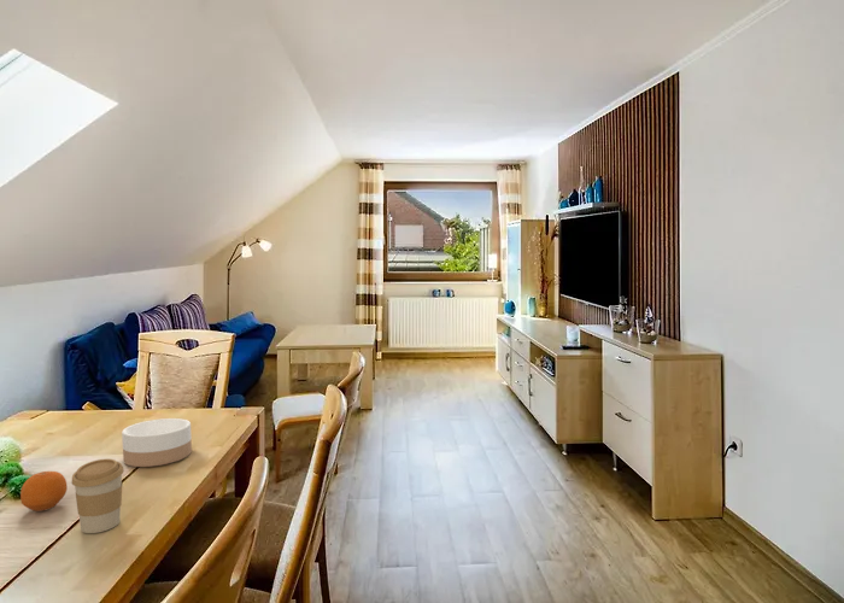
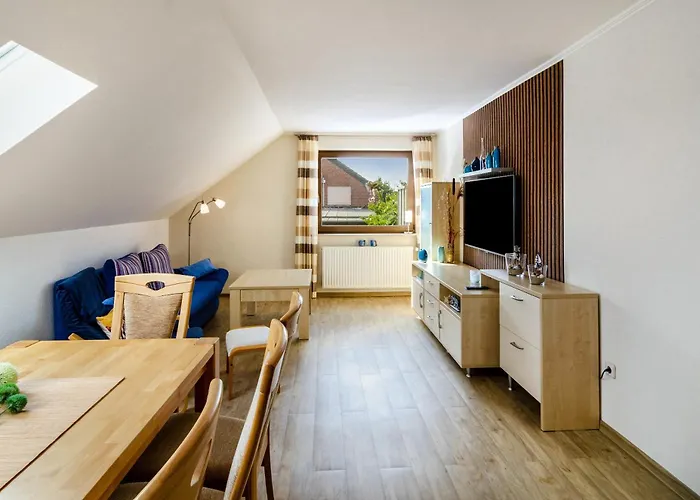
- bowl [121,417,193,468]
- fruit [19,470,69,513]
- coffee cup [70,457,125,534]
